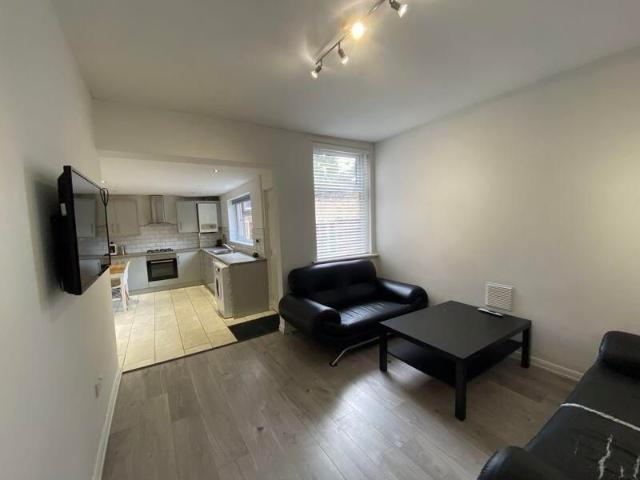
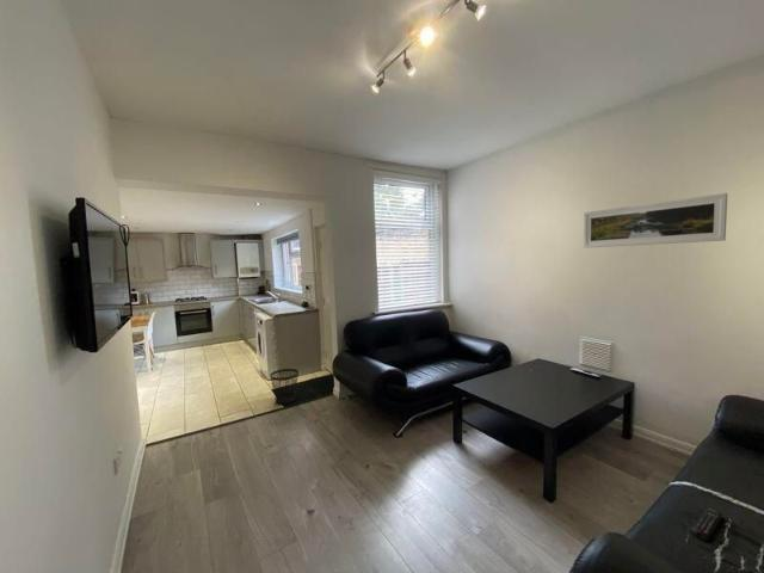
+ wastebasket [269,368,300,405]
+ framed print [583,192,728,249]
+ remote control [690,505,723,542]
